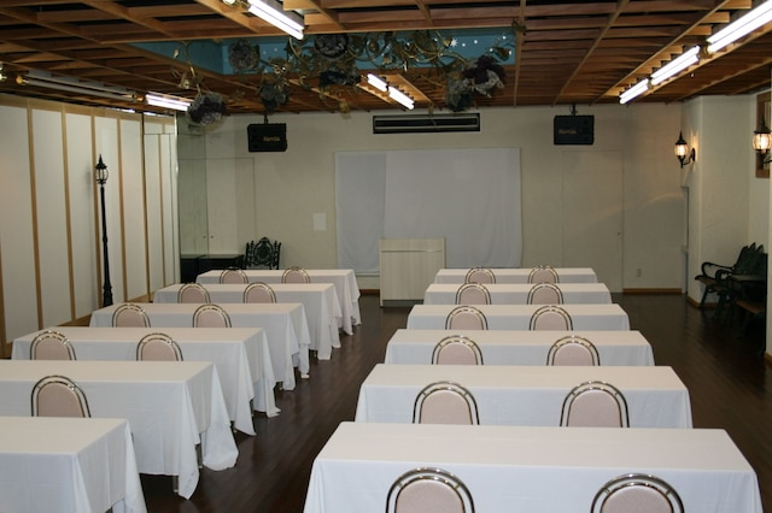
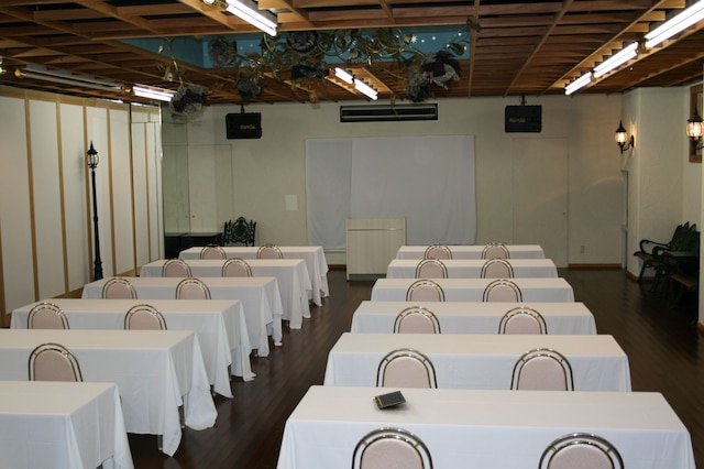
+ notepad [374,390,407,410]
